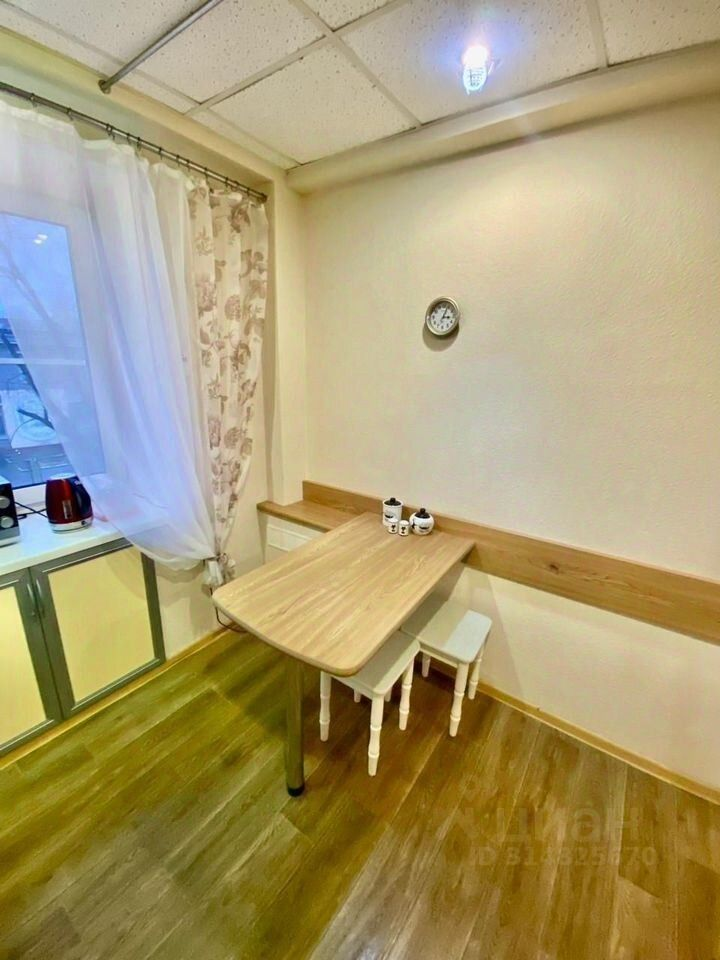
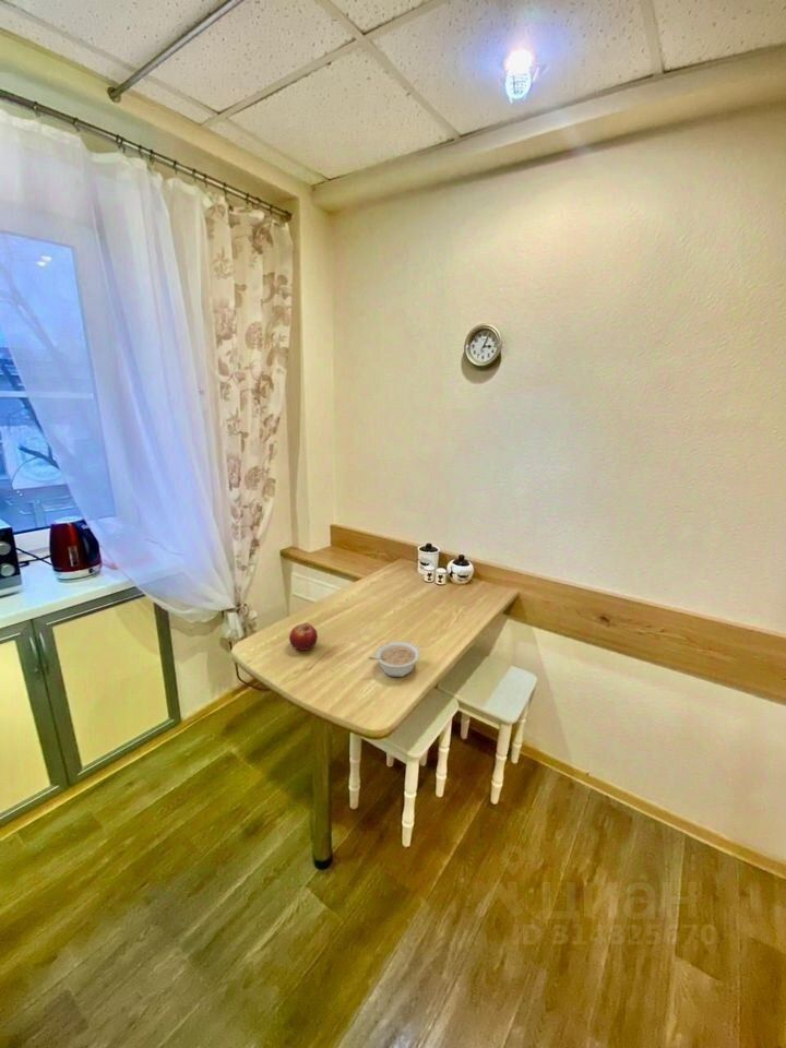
+ fruit [288,622,319,652]
+ legume [367,640,421,678]
